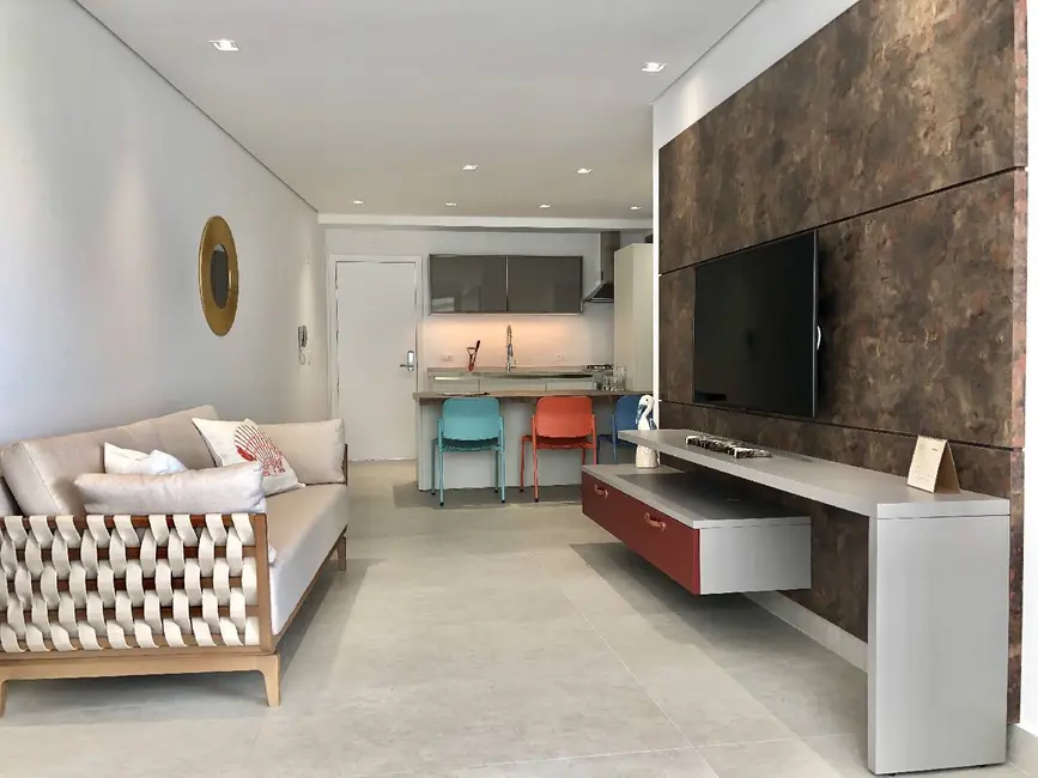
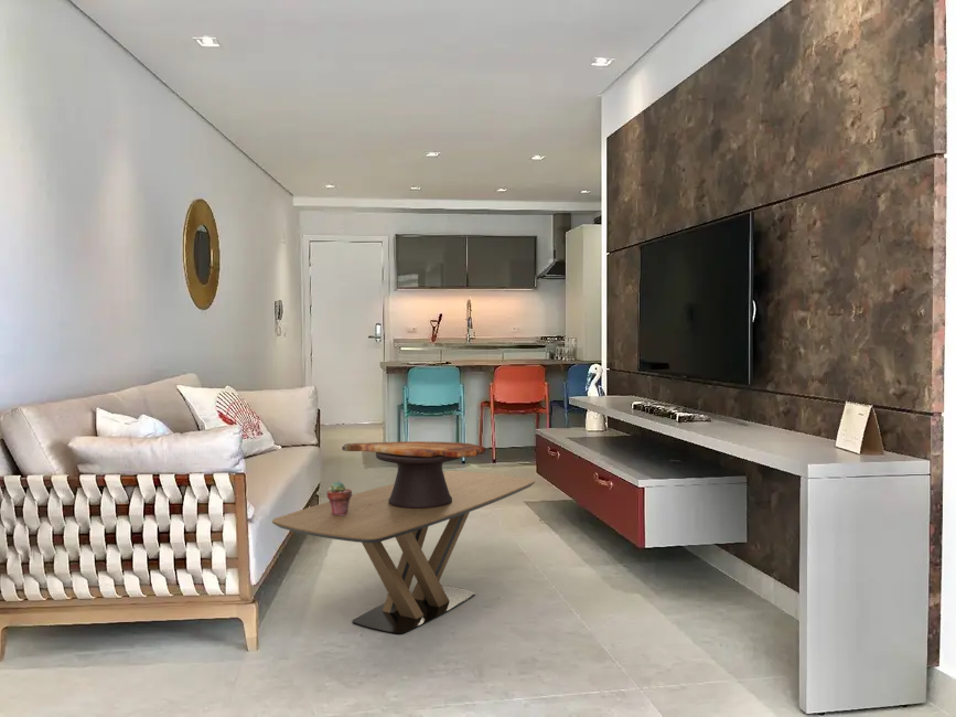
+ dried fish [341,440,486,509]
+ potted succulent [325,480,353,515]
+ coffee table [271,470,536,635]
